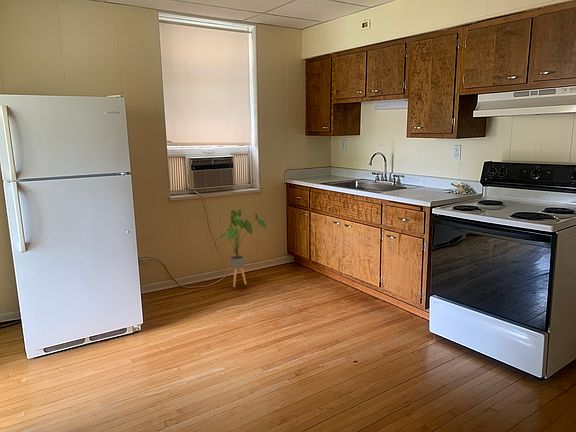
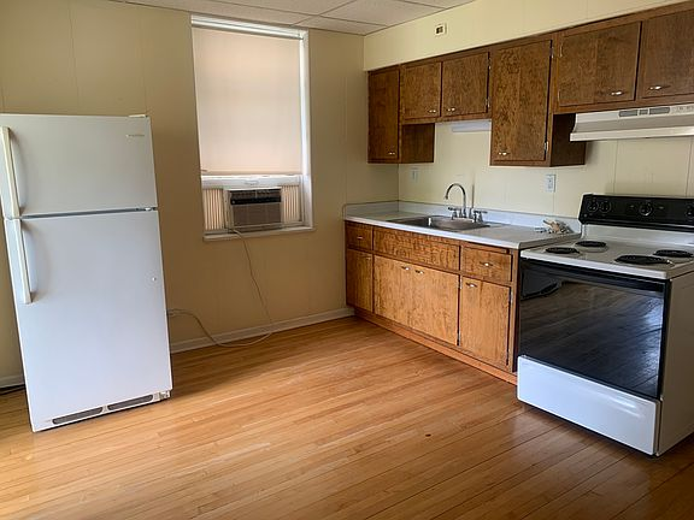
- house plant [218,208,268,288]
